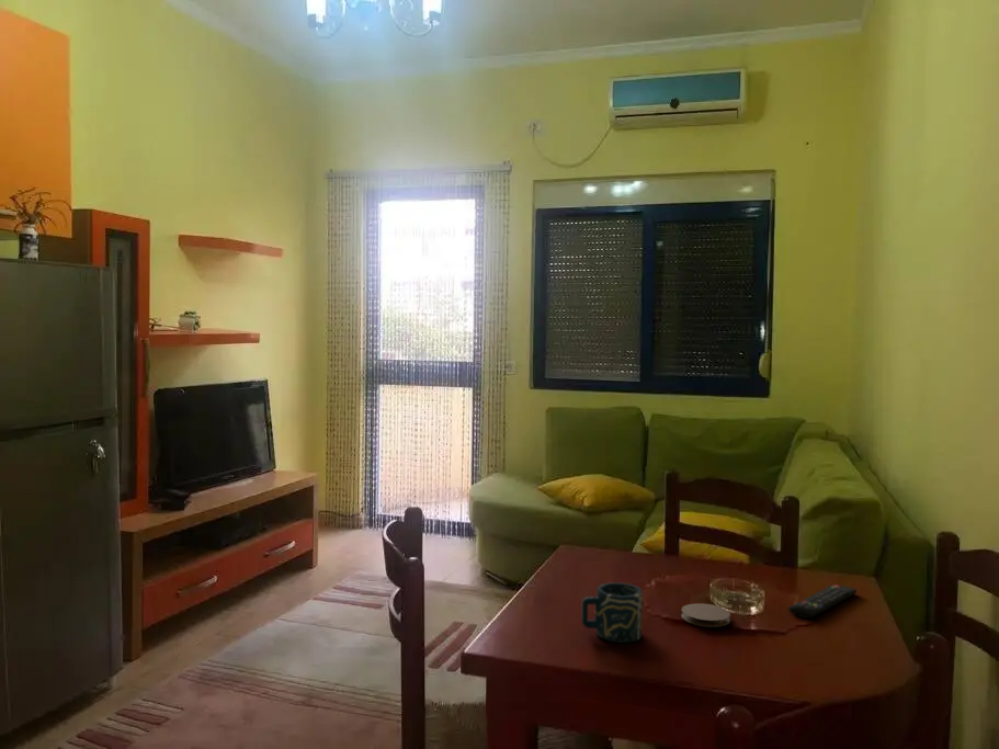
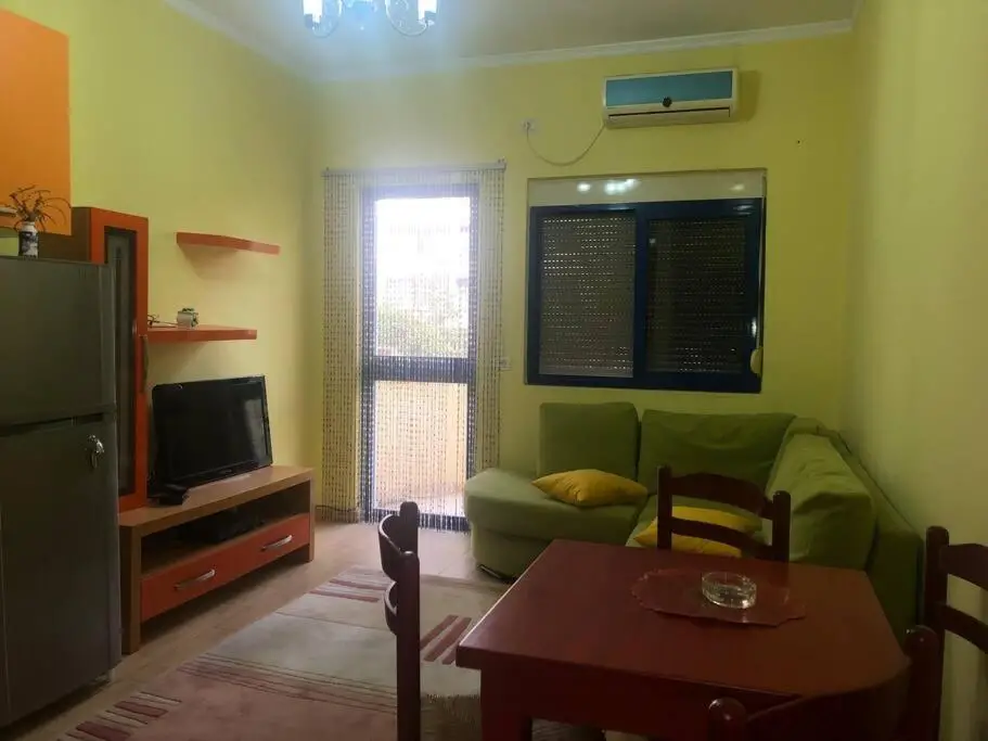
- remote control [787,583,858,620]
- coaster [680,602,731,628]
- cup [580,581,644,644]
